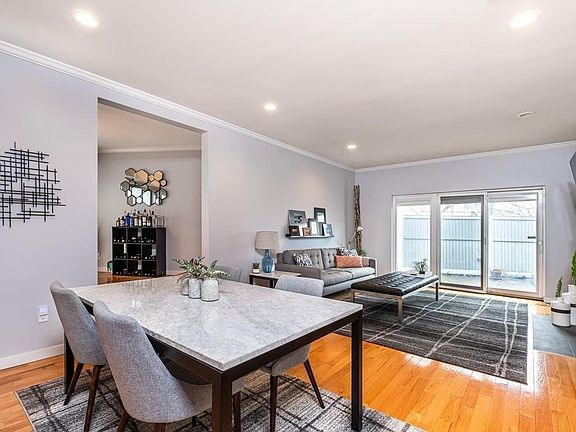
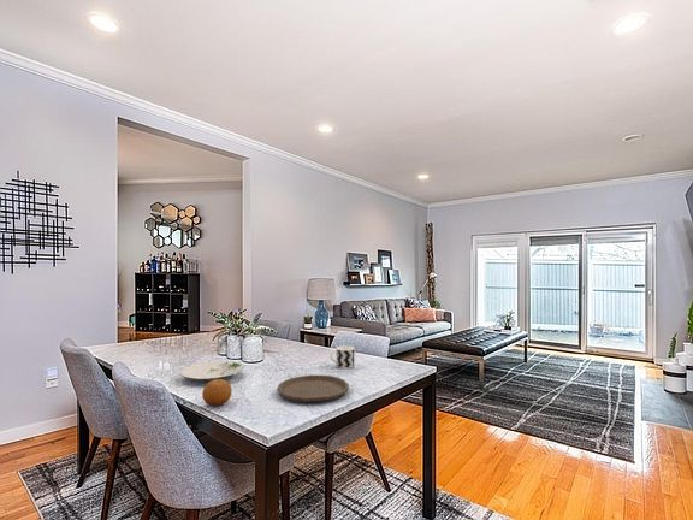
+ fruit [201,378,232,407]
+ plate [277,374,350,403]
+ plate [179,360,244,382]
+ cup [330,344,355,370]
